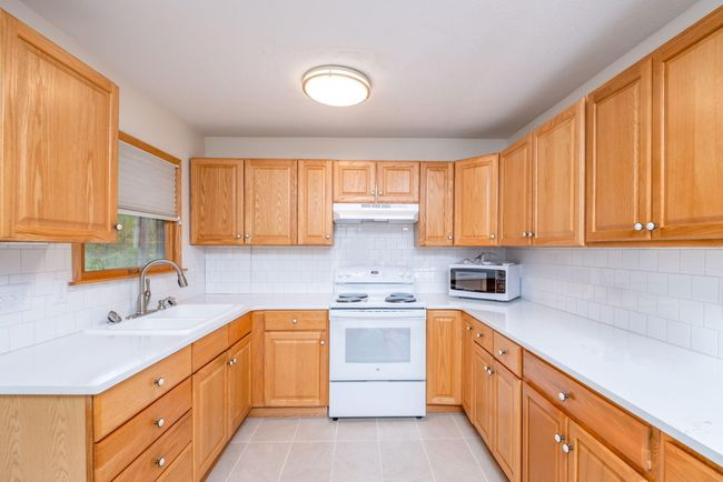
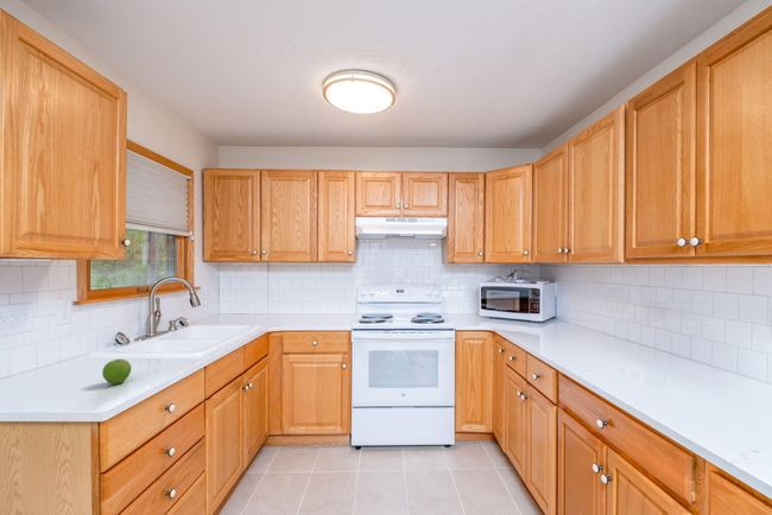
+ fruit [101,358,132,386]
